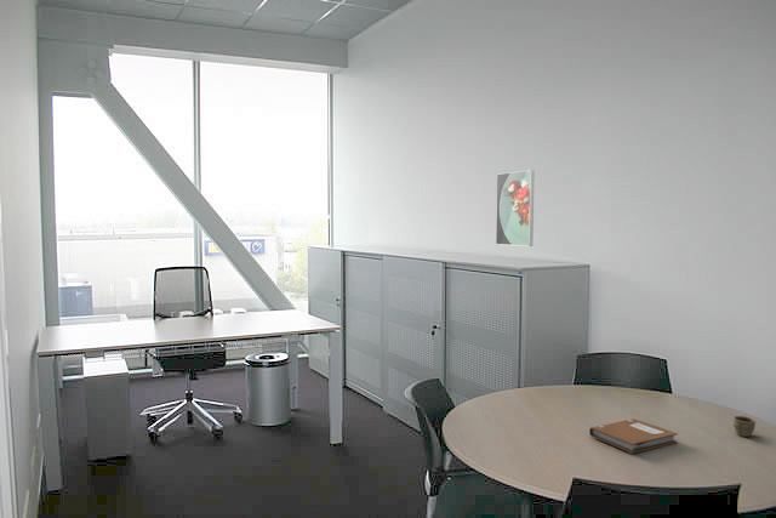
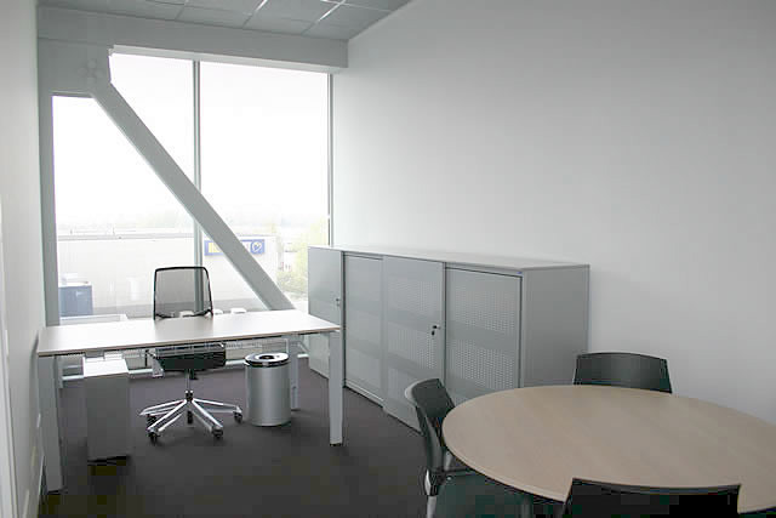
- cup [732,415,757,438]
- notebook [588,417,679,455]
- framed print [495,169,535,247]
